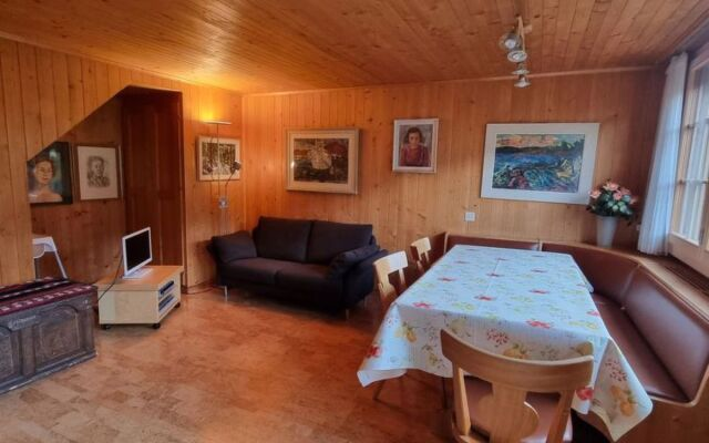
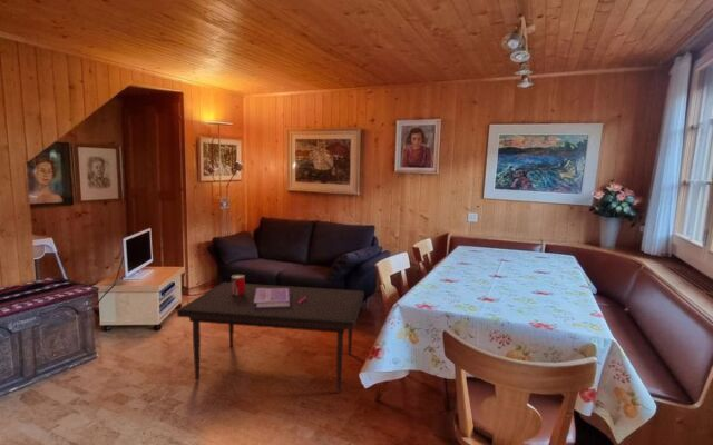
+ coffee table [176,274,365,395]
